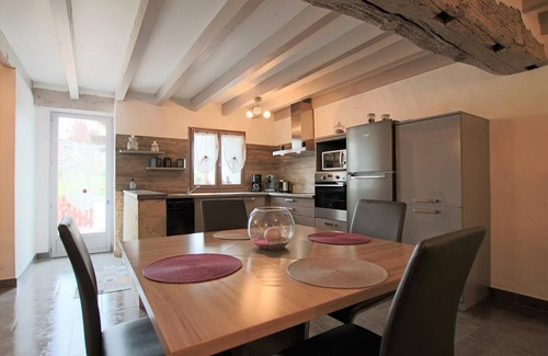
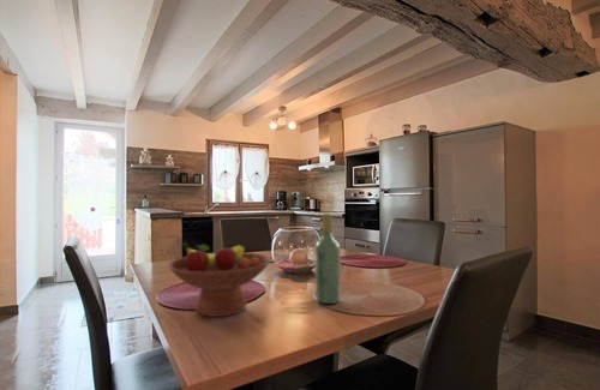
+ wine bottle [314,212,342,305]
+ fruit bowl [166,241,272,318]
